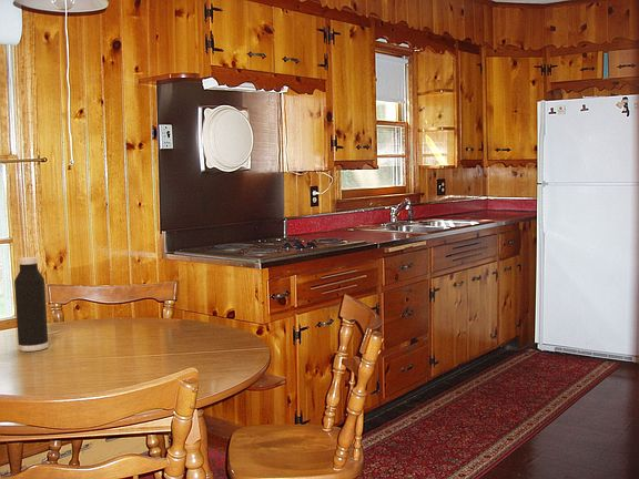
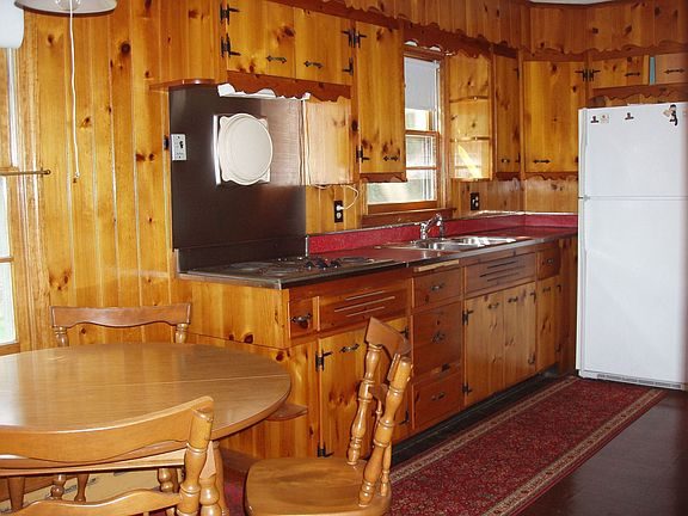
- water bottle [13,256,49,353]
